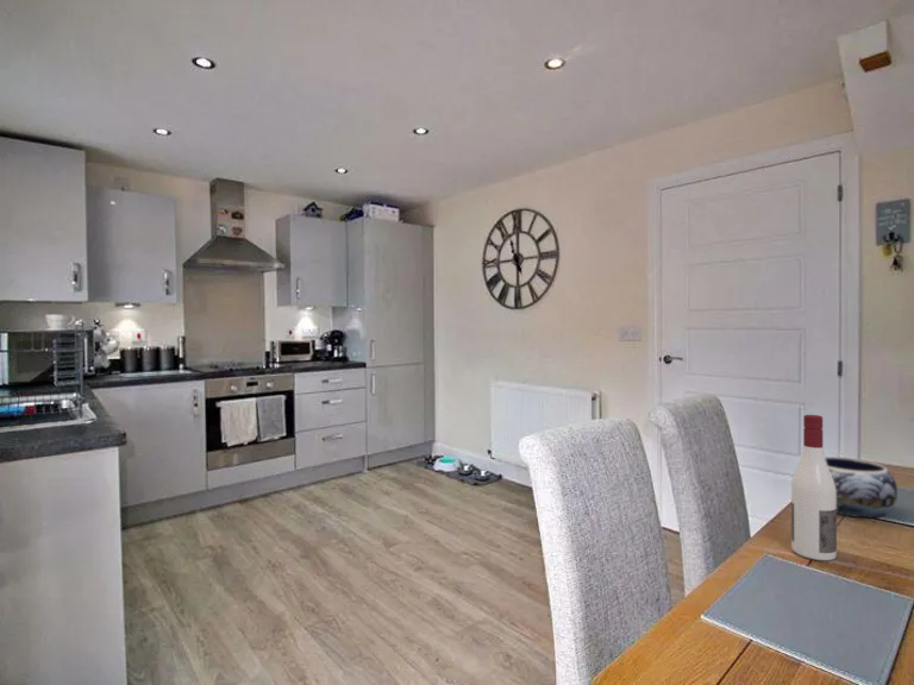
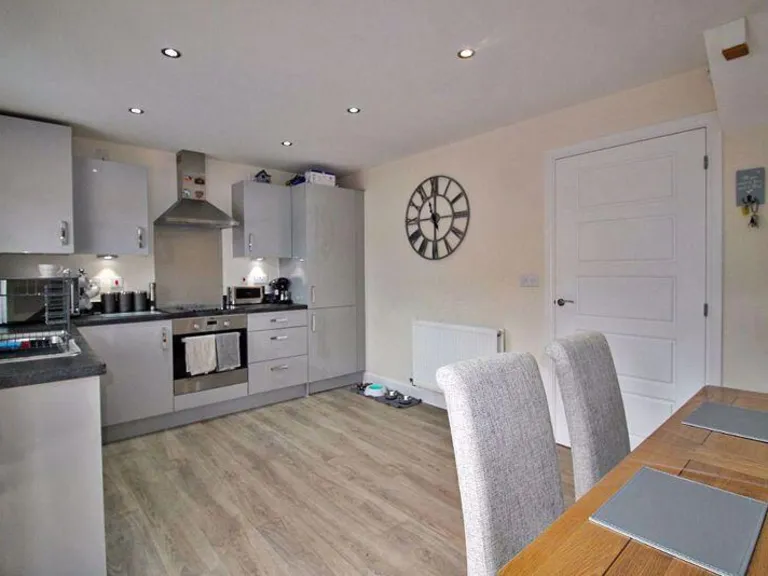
- alcohol [790,414,838,561]
- decorative bowl [825,455,899,519]
